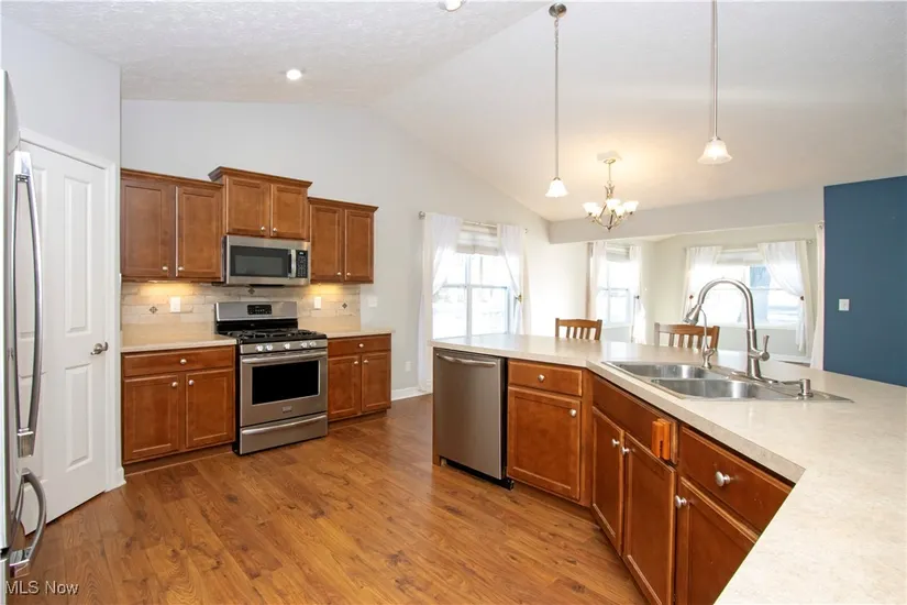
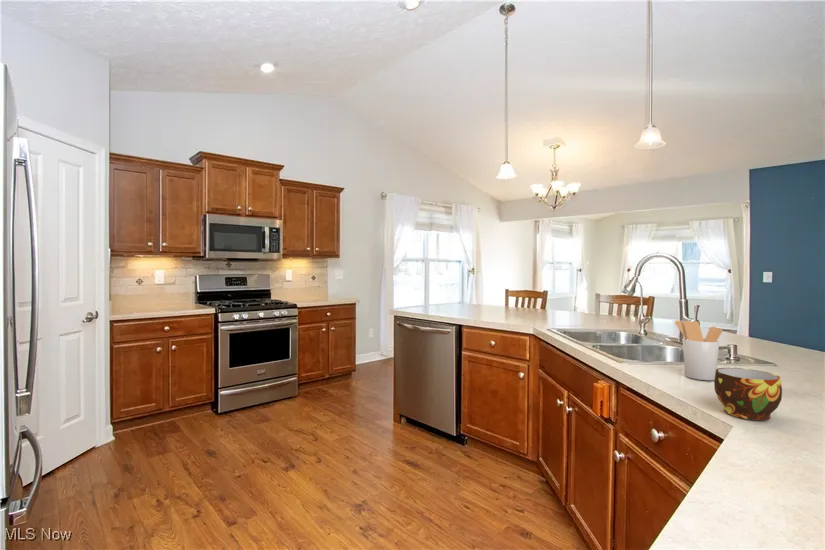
+ utensil holder [674,320,723,381]
+ cup [713,367,783,421]
